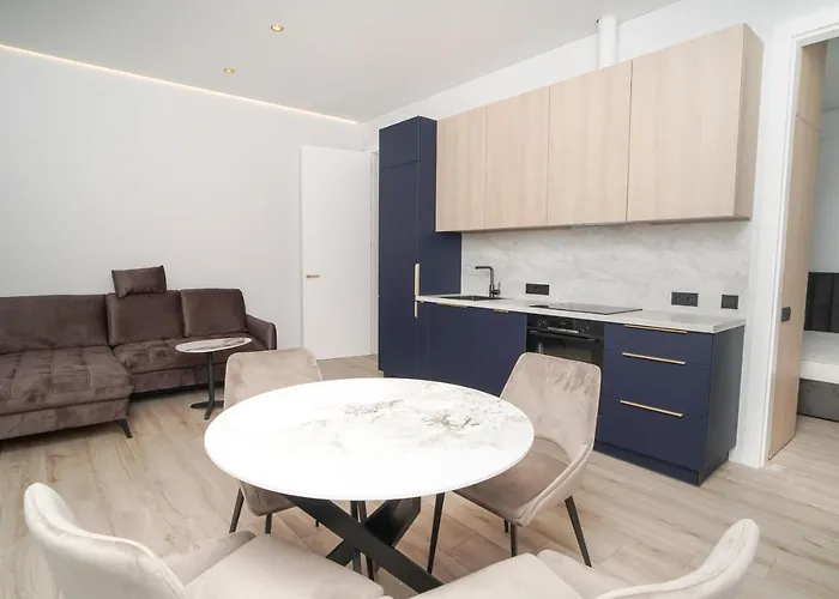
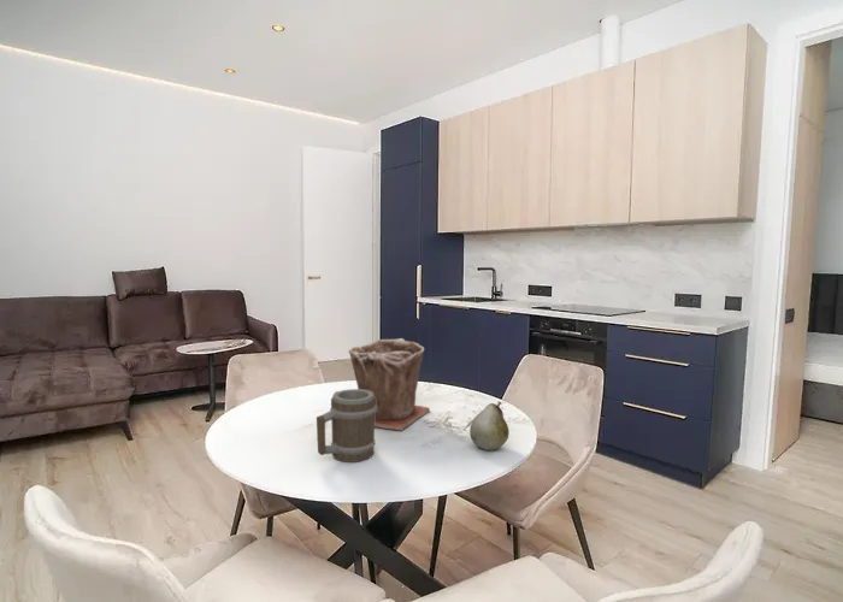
+ fruit [468,400,511,452]
+ plant pot [347,337,431,431]
+ barrel [316,388,377,464]
